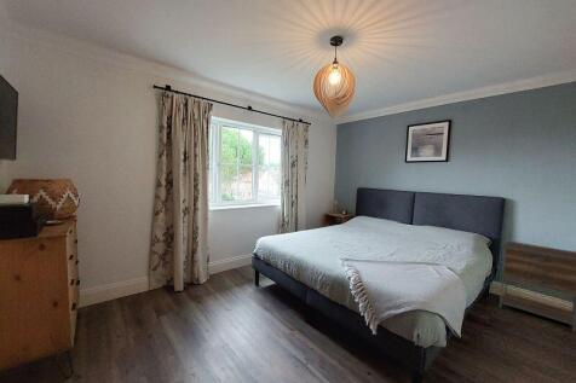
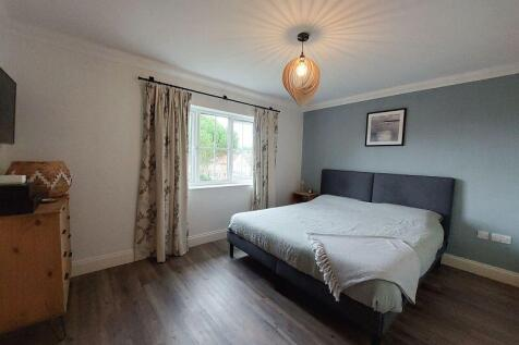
- nightstand [499,240,576,332]
